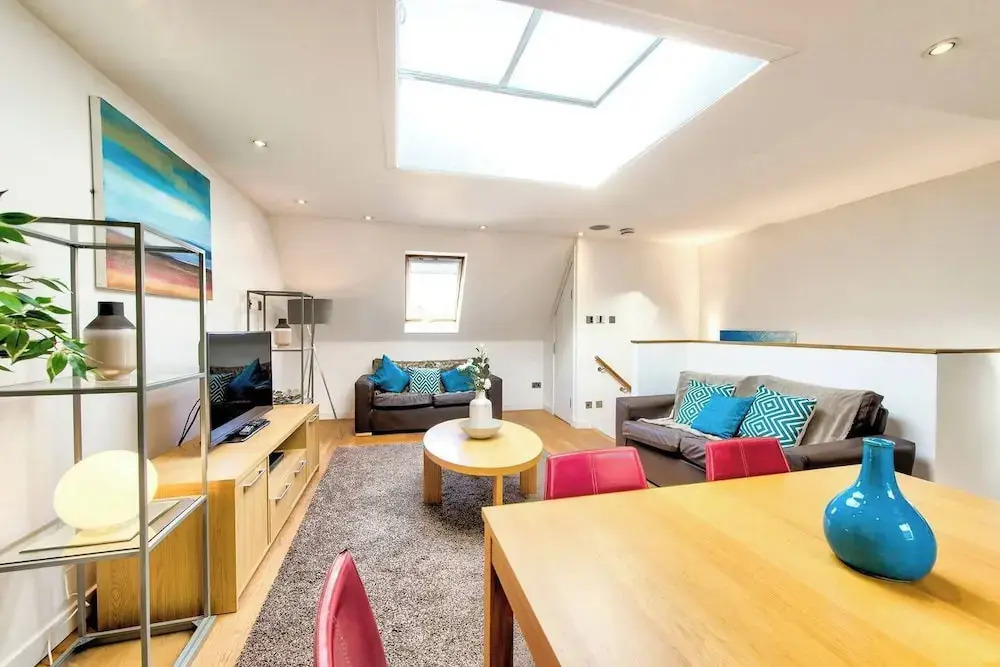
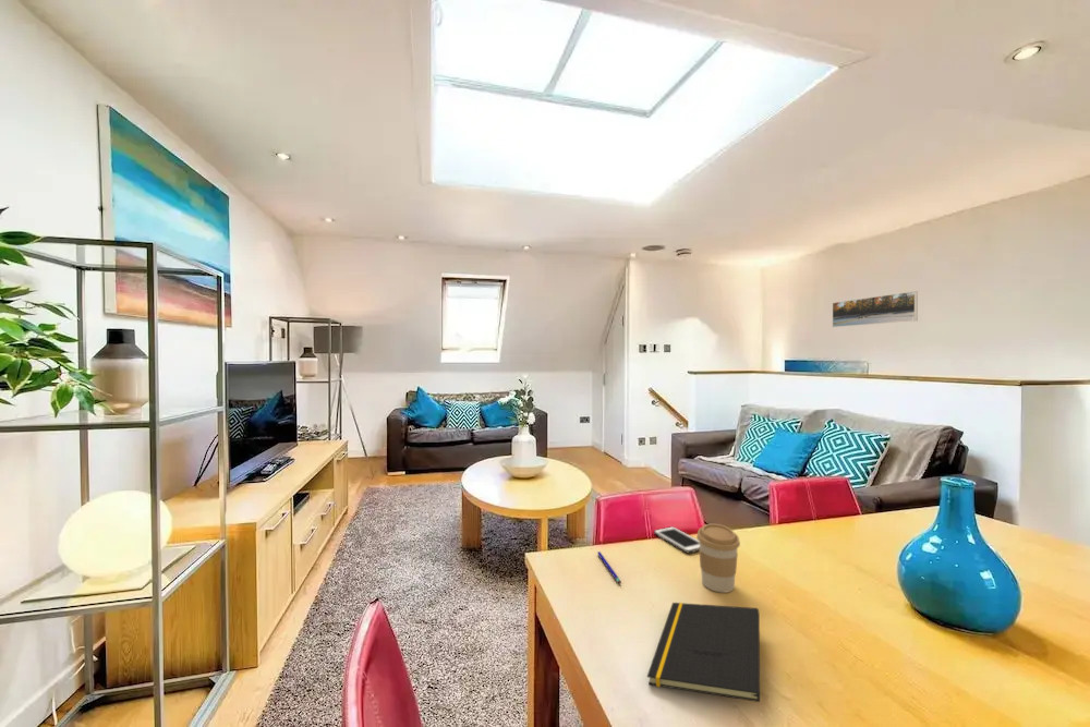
+ cell phone [653,525,700,554]
+ notepad [646,602,761,703]
+ coffee cup [695,523,741,594]
+ pen [596,550,622,585]
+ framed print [832,290,919,328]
